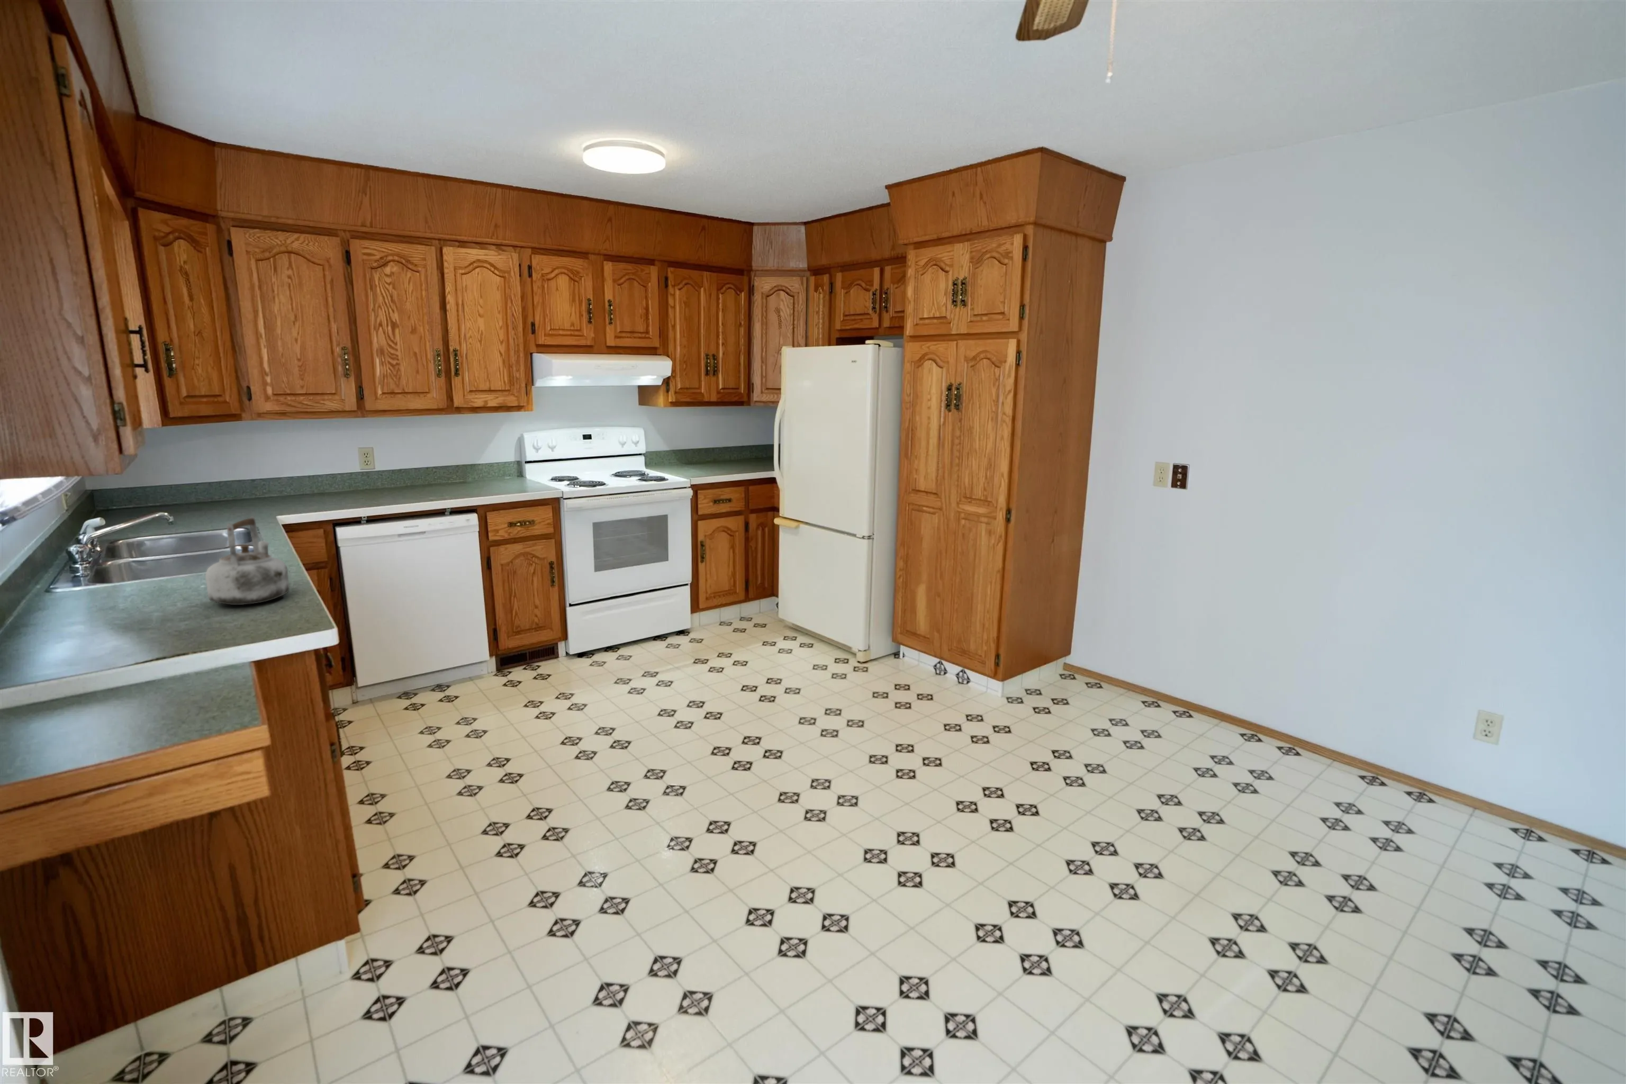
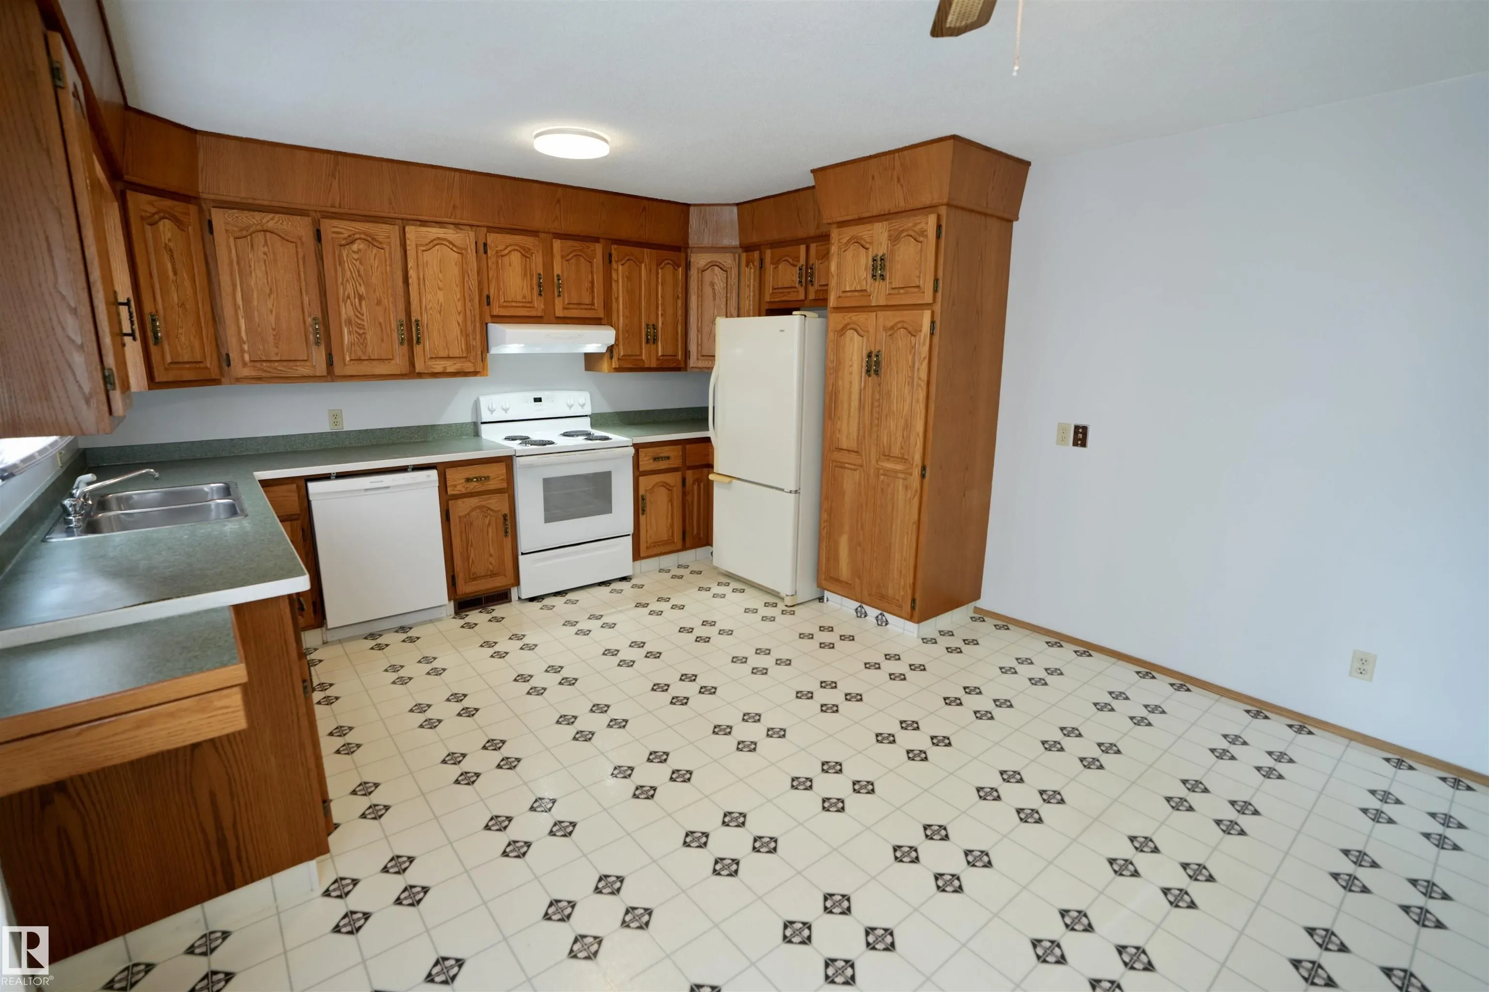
- kettle [204,515,290,605]
